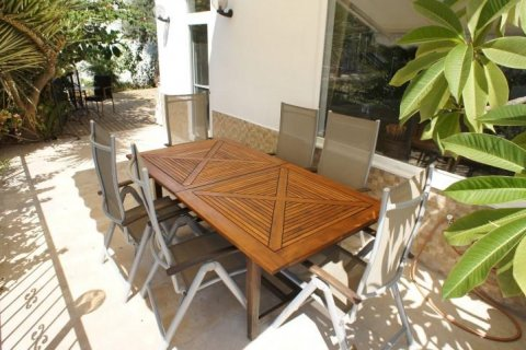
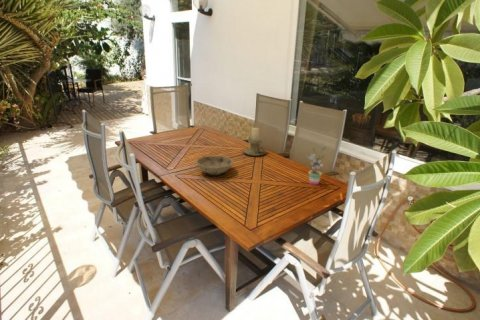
+ potted plant [306,146,327,186]
+ bowl [195,155,234,176]
+ candle holder [242,127,267,157]
